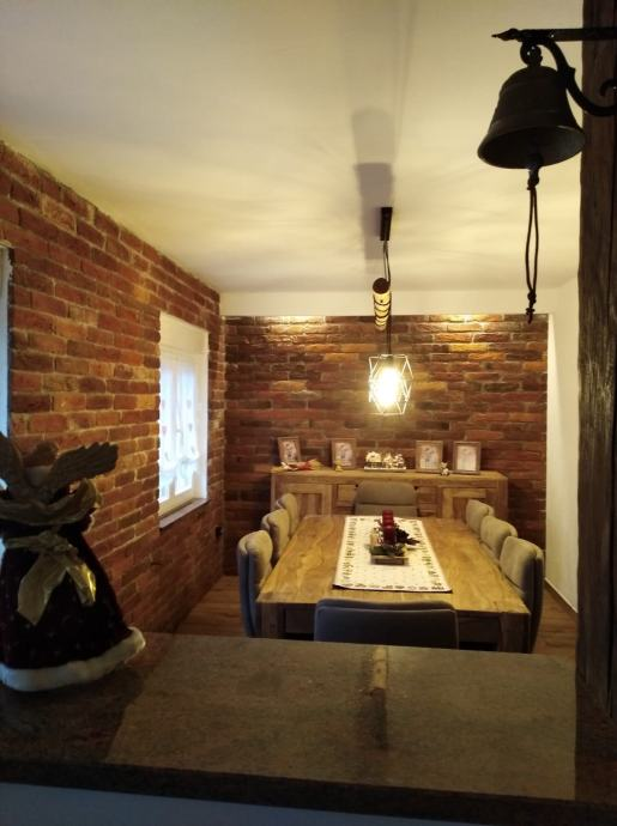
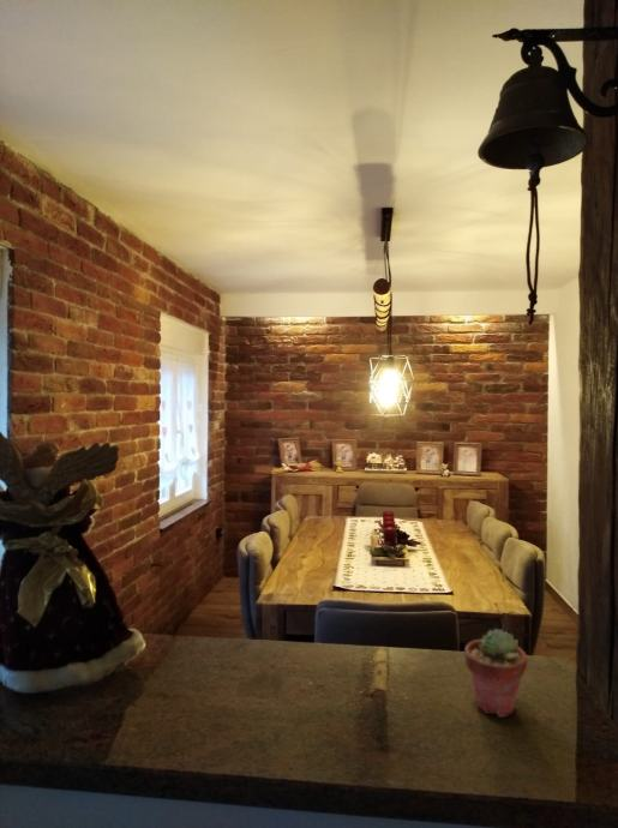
+ potted succulent [464,628,528,719]
